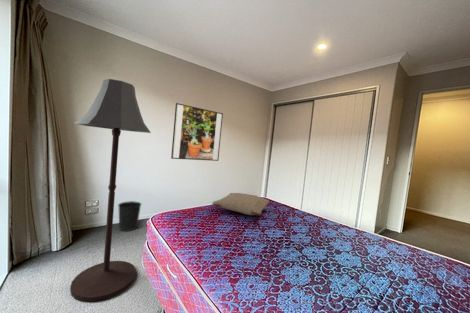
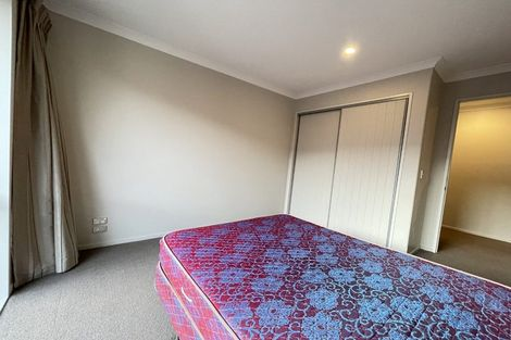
- wastebasket [117,200,142,232]
- floor lamp [69,78,152,303]
- pillow [211,192,270,216]
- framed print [170,102,224,162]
